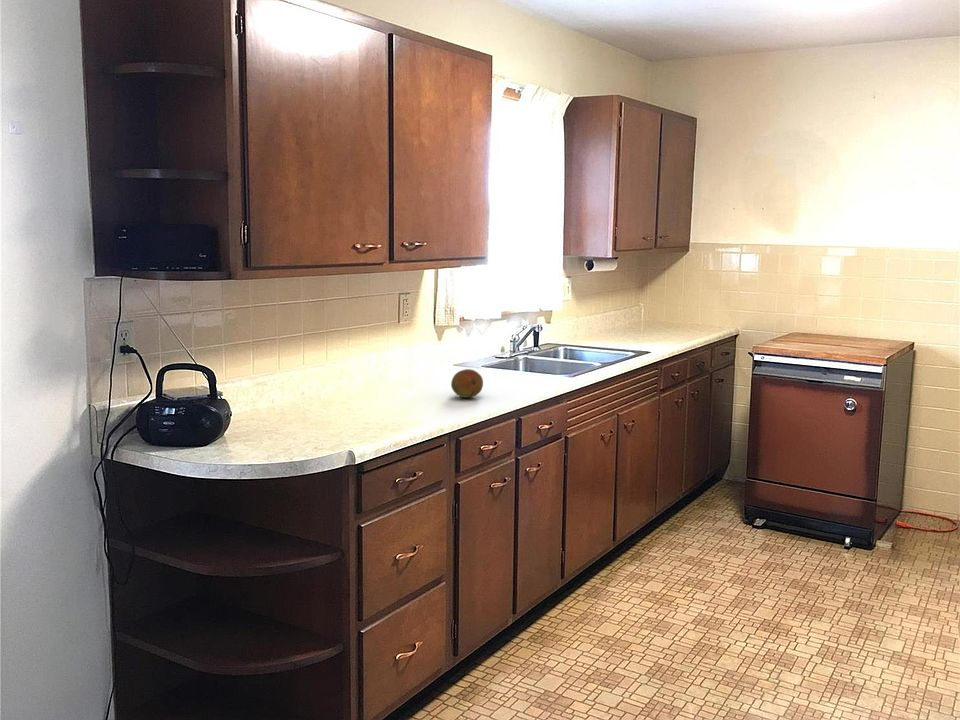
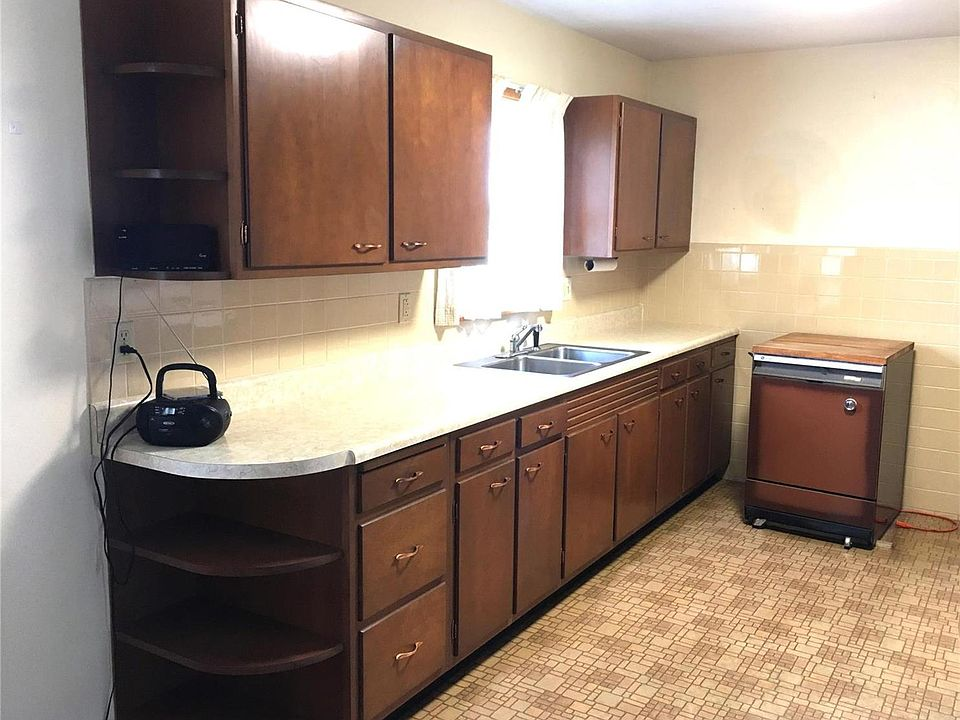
- fruit [450,368,484,399]
